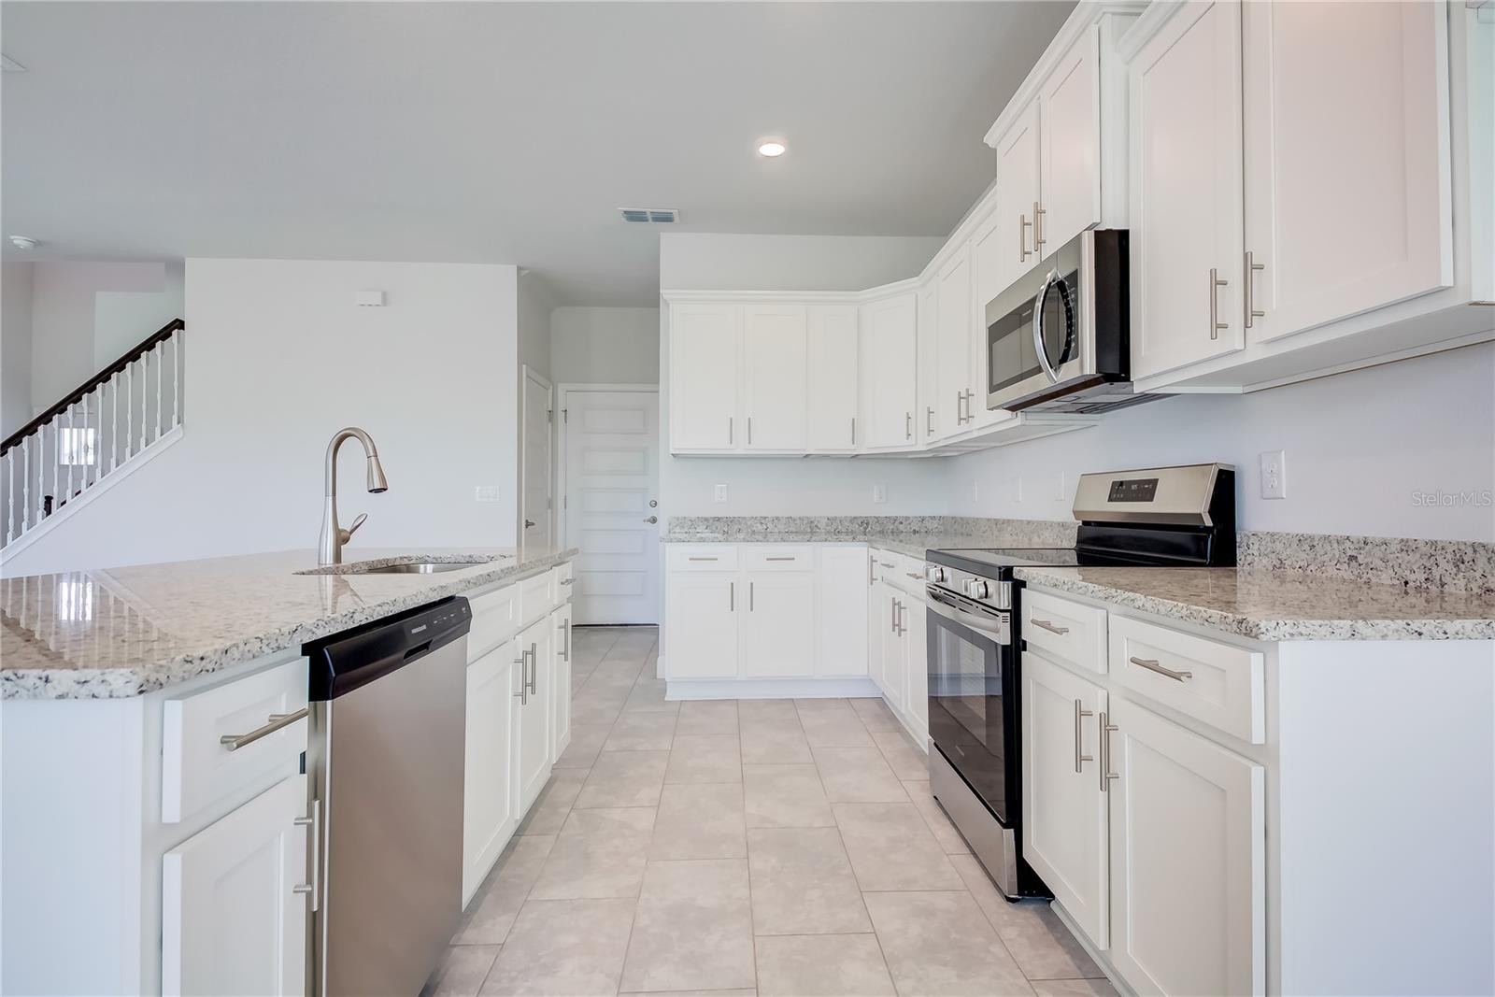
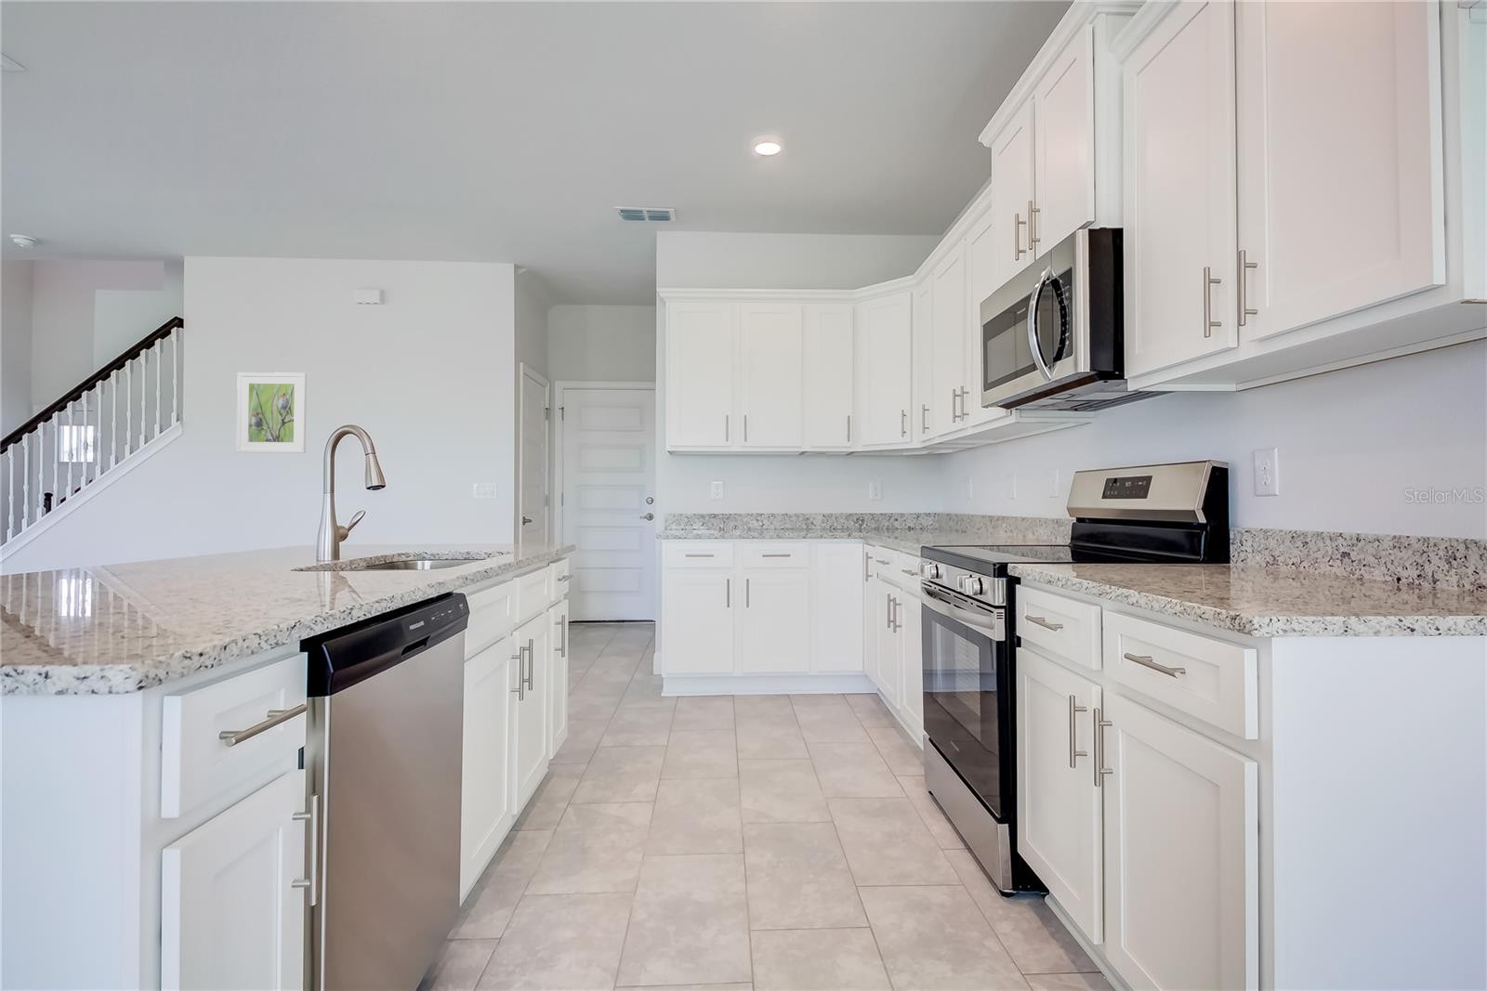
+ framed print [236,372,308,455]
